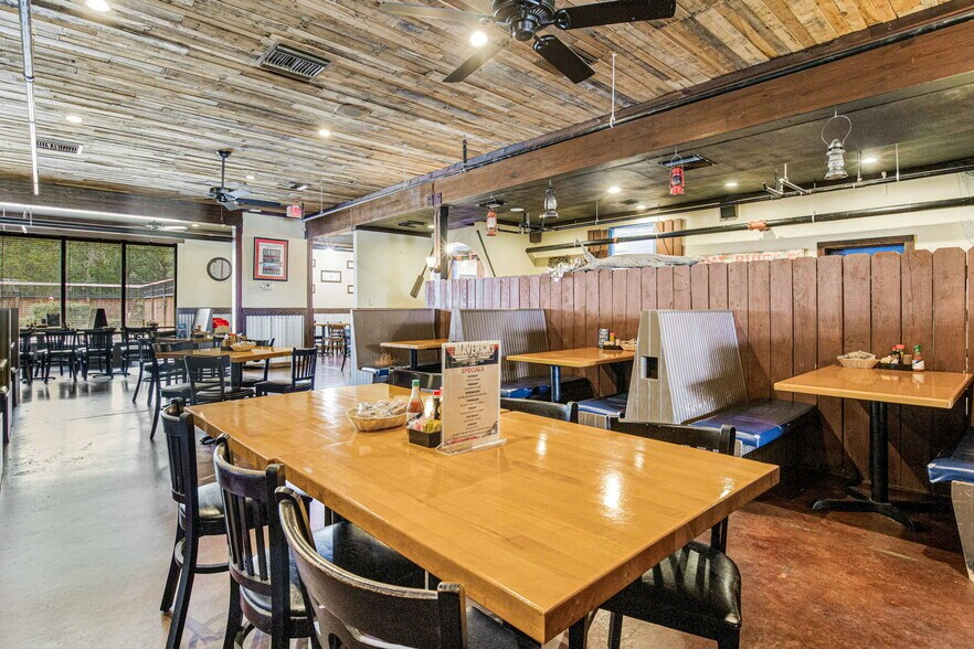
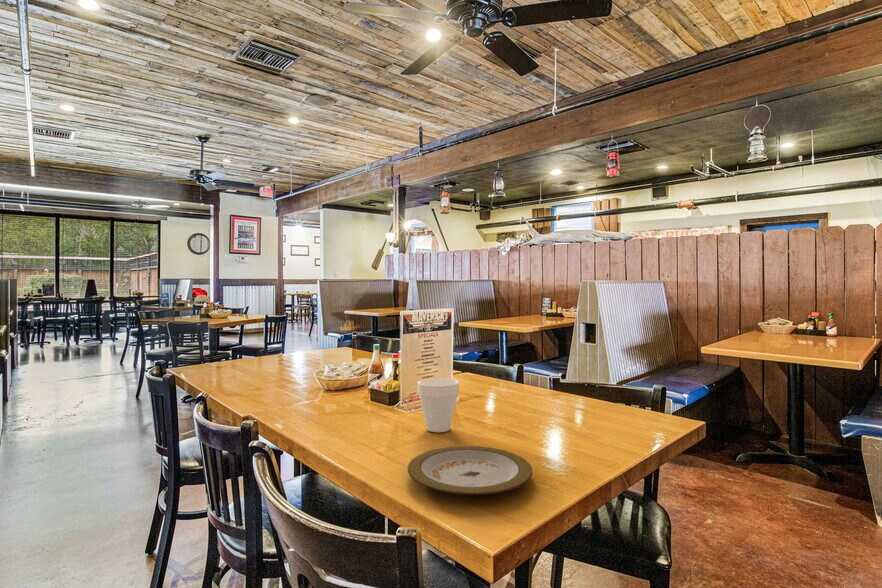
+ cup [416,377,461,433]
+ plate [407,445,533,496]
